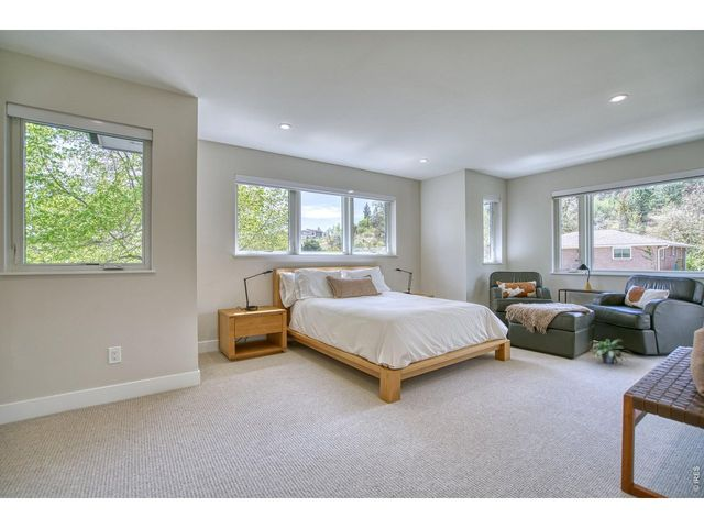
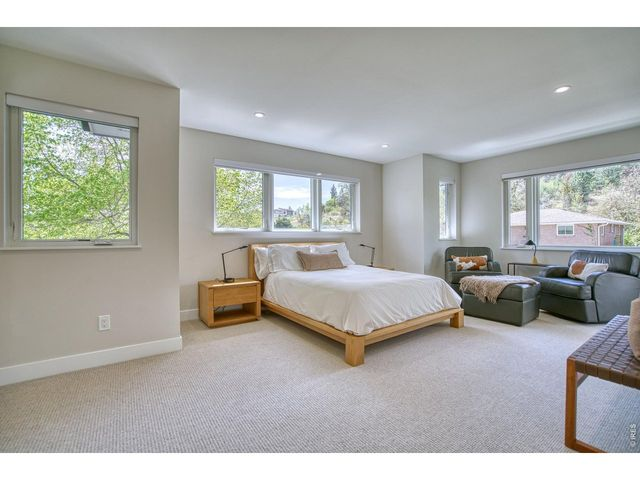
- potted plant [588,338,635,364]
